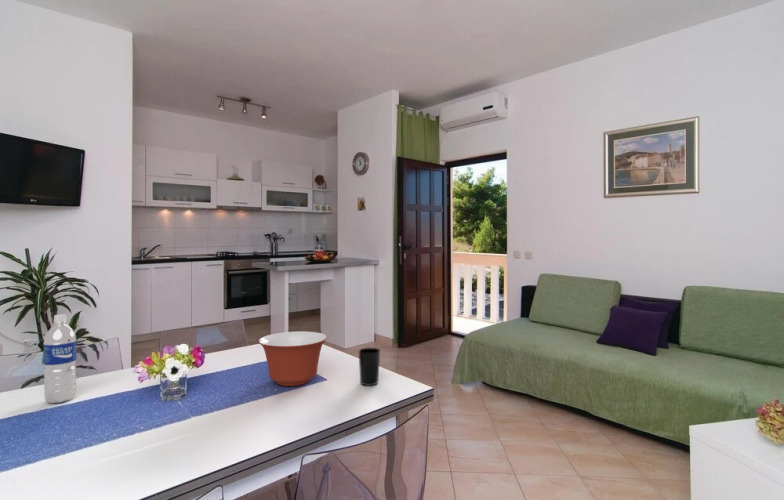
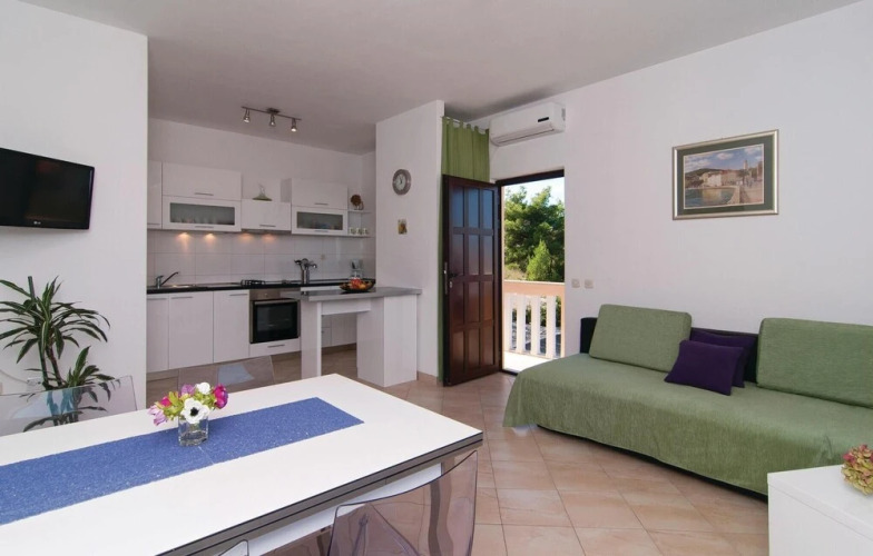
- mixing bowl [258,330,328,387]
- cup [358,347,381,387]
- water bottle [43,313,77,404]
